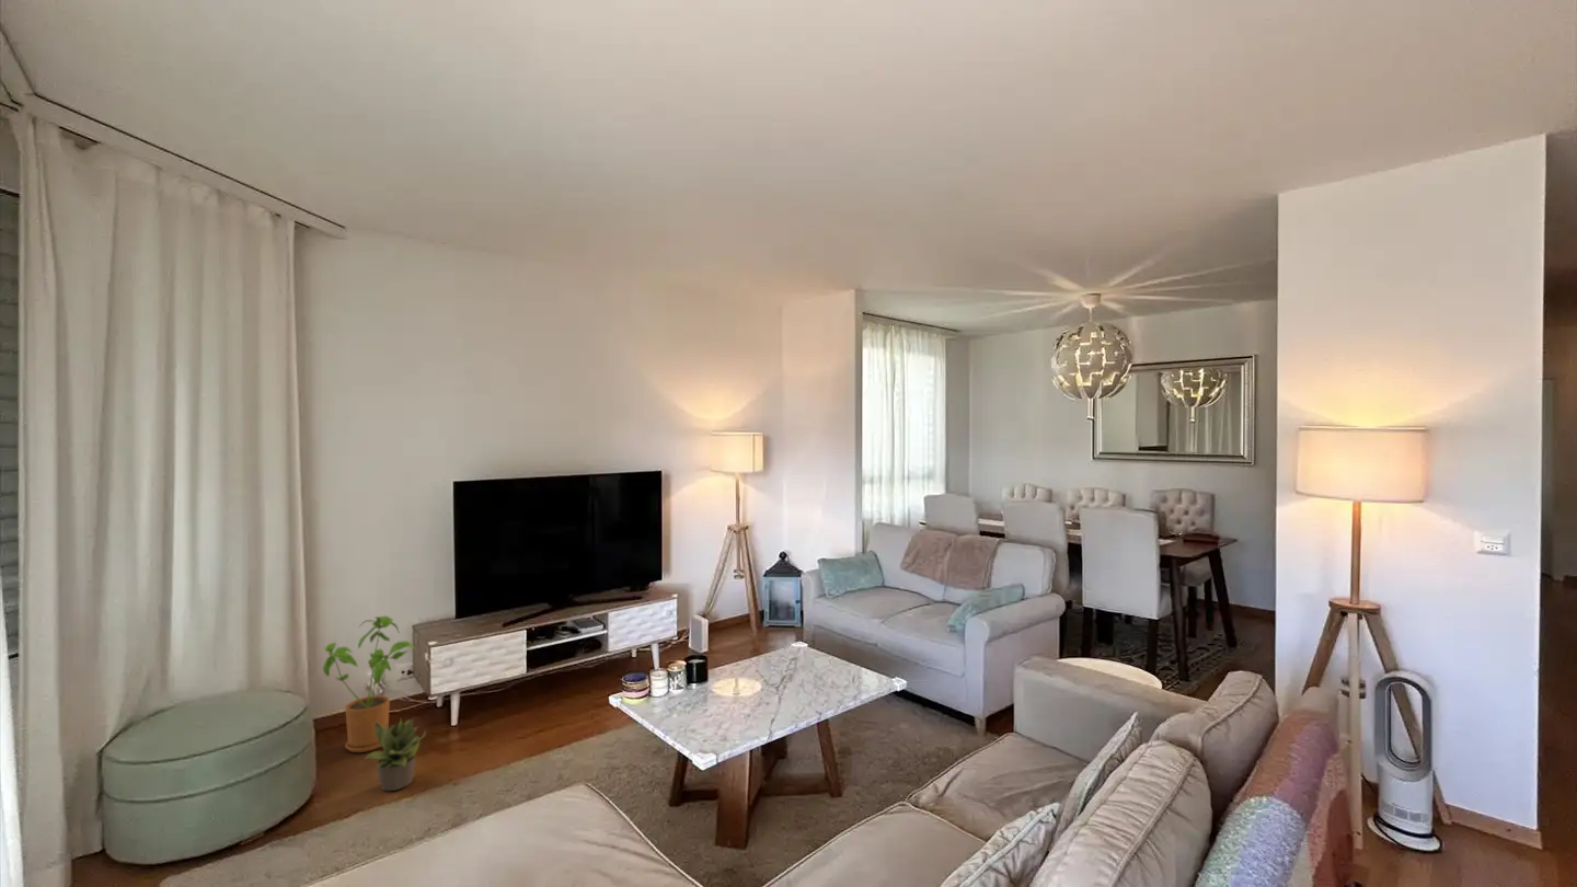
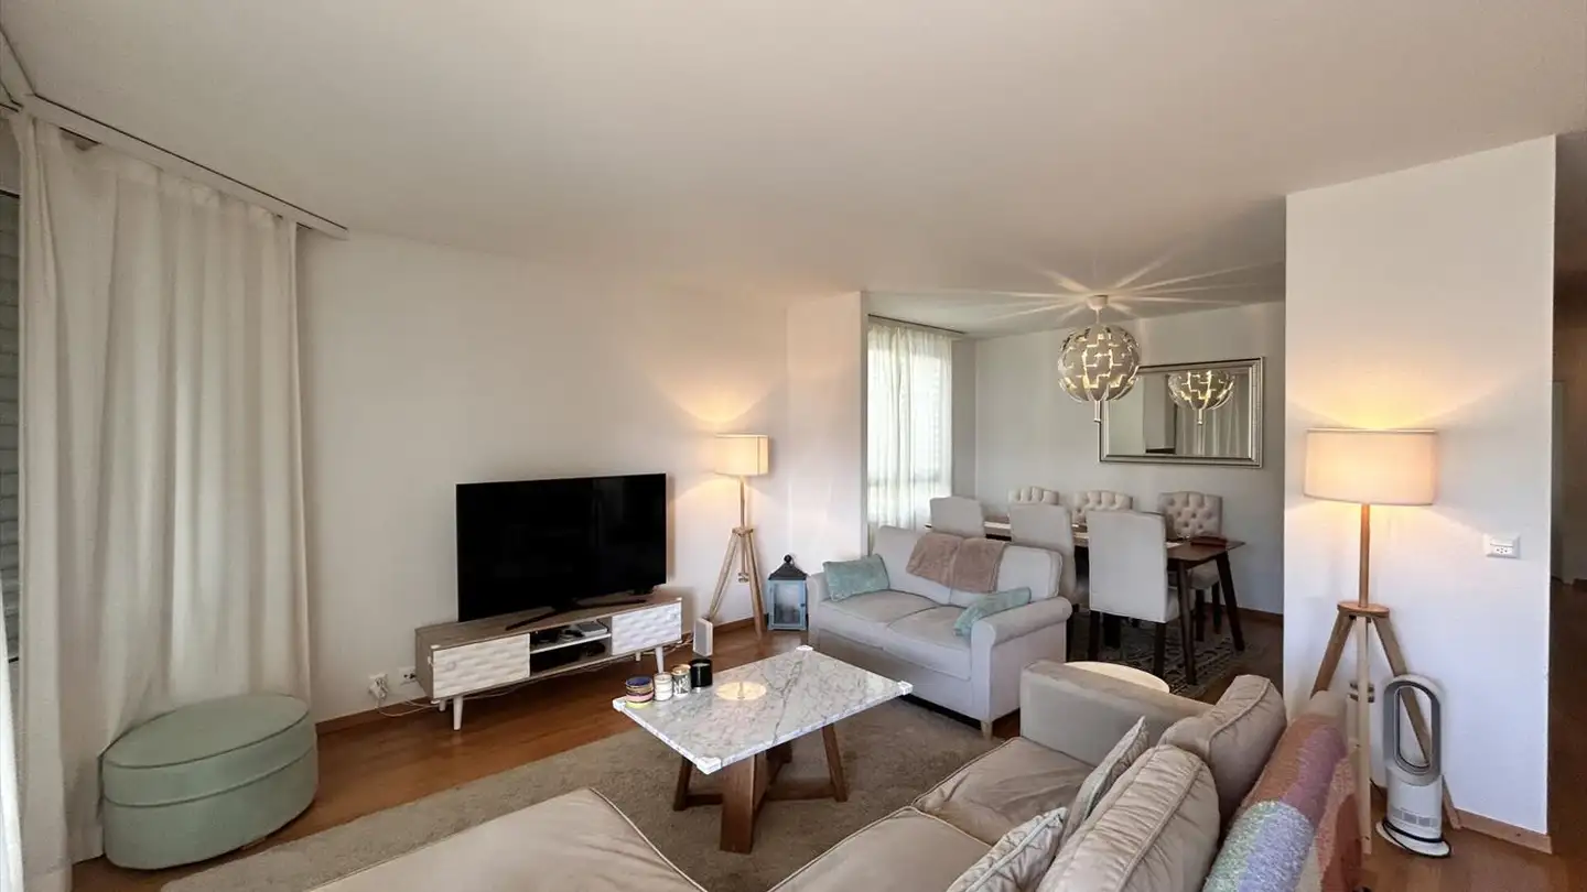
- potted plant [364,718,427,793]
- house plant [322,615,418,753]
